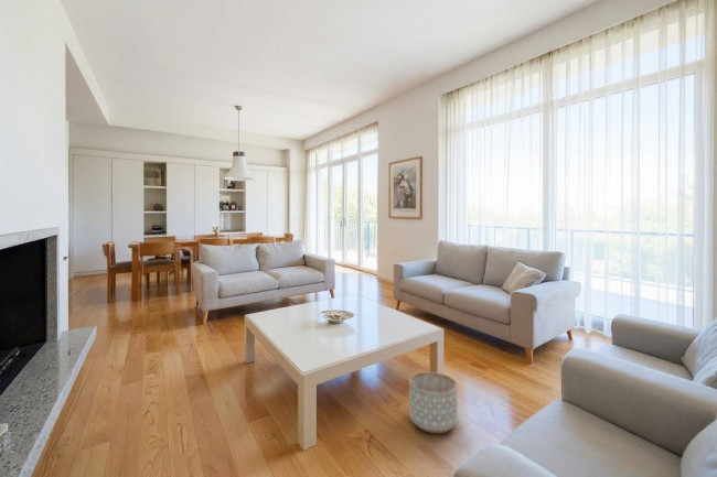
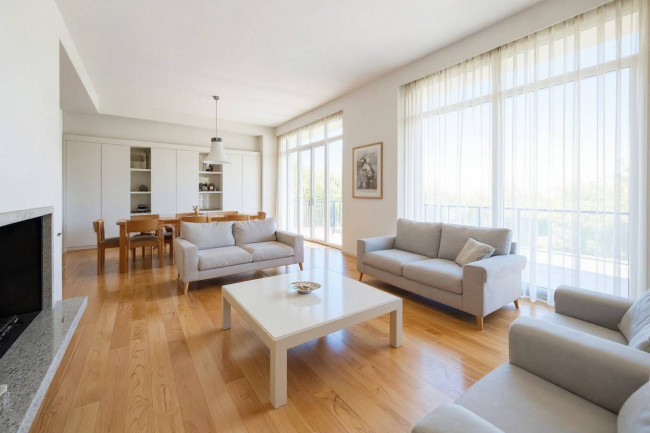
- planter [408,371,459,434]
